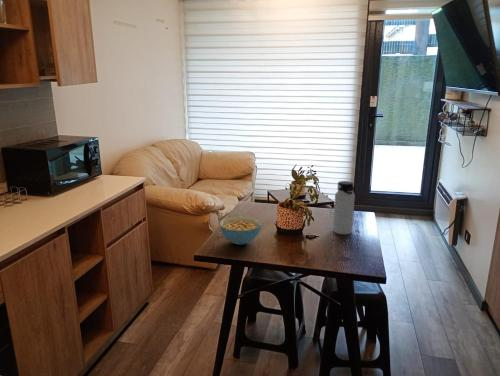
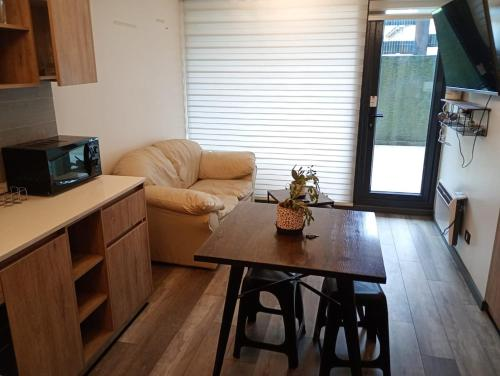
- water bottle [332,180,356,235]
- cereal bowl [219,216,262,246]
